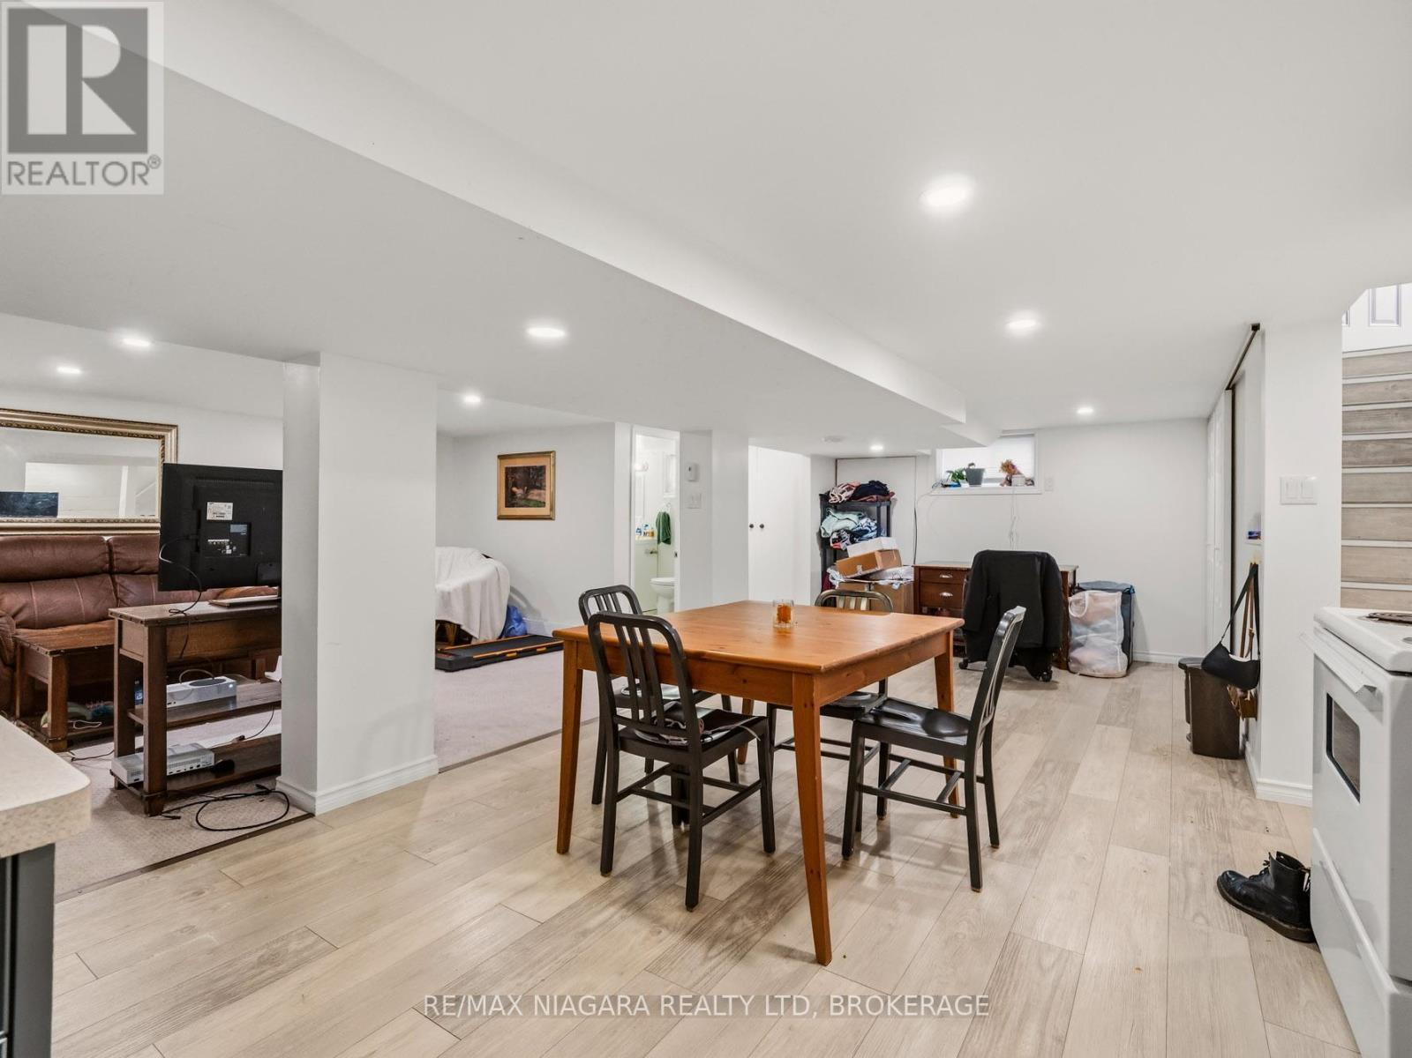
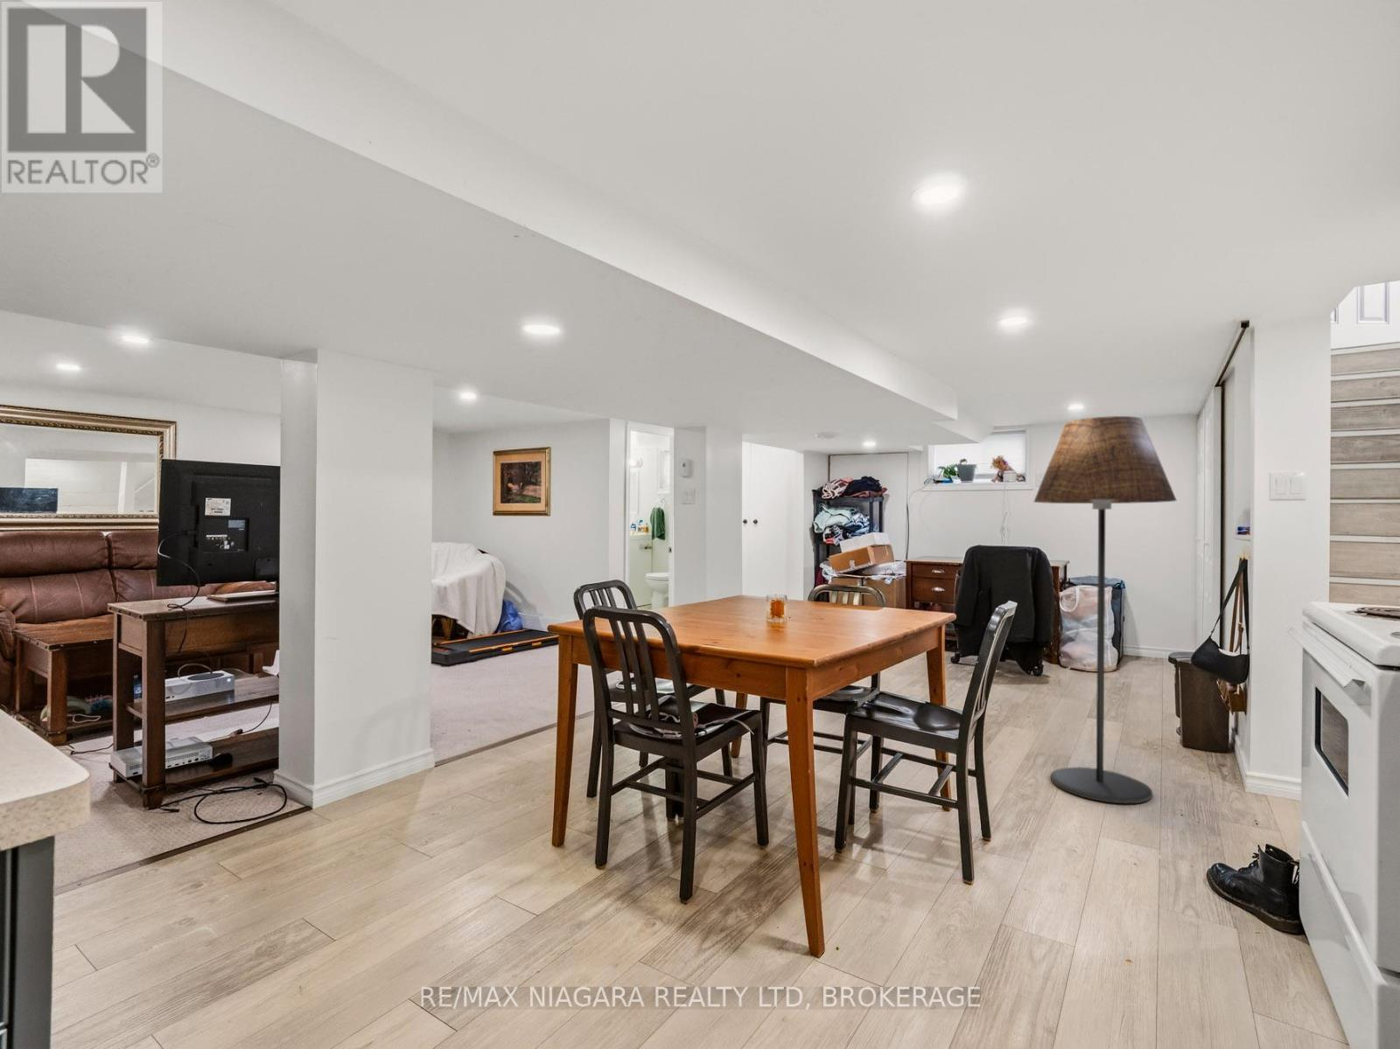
+ floor lamp [1033,415,1177,804]
